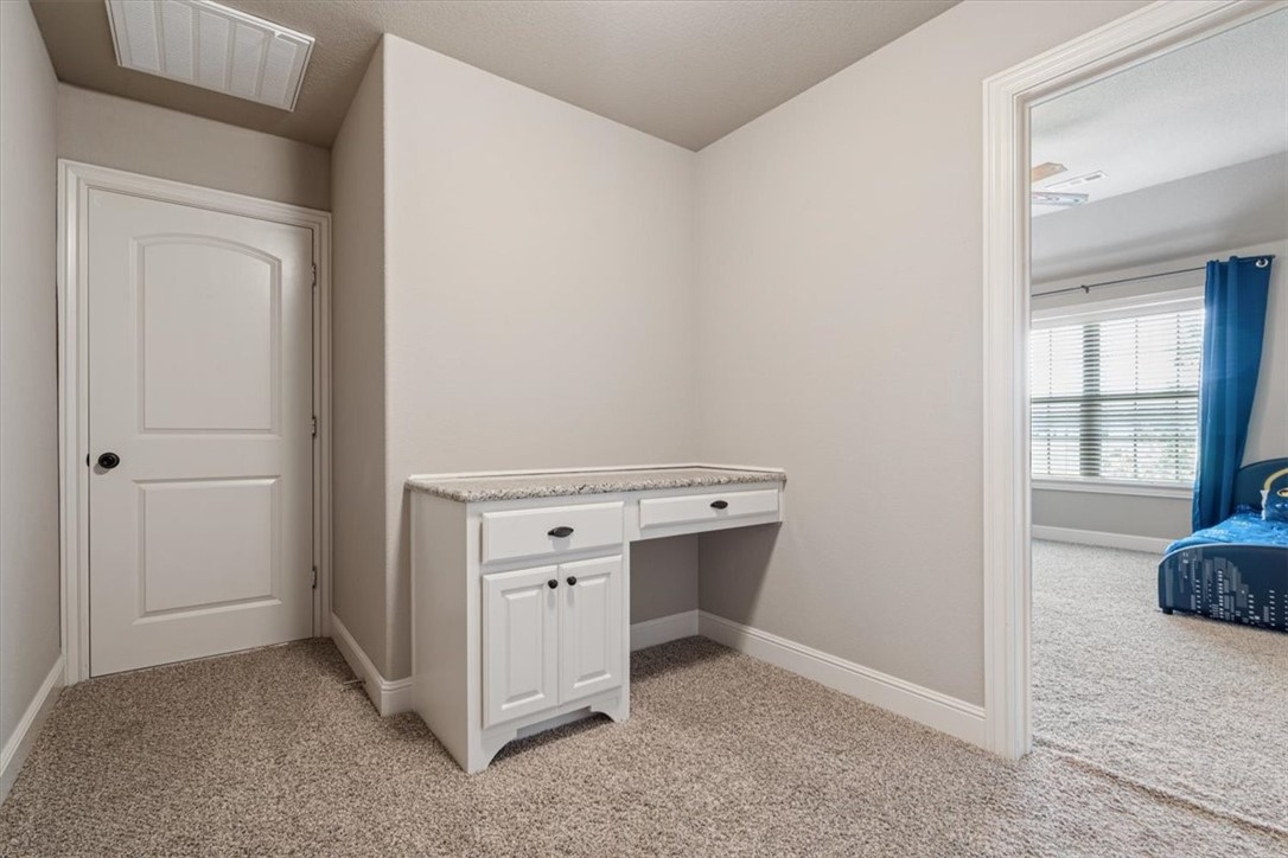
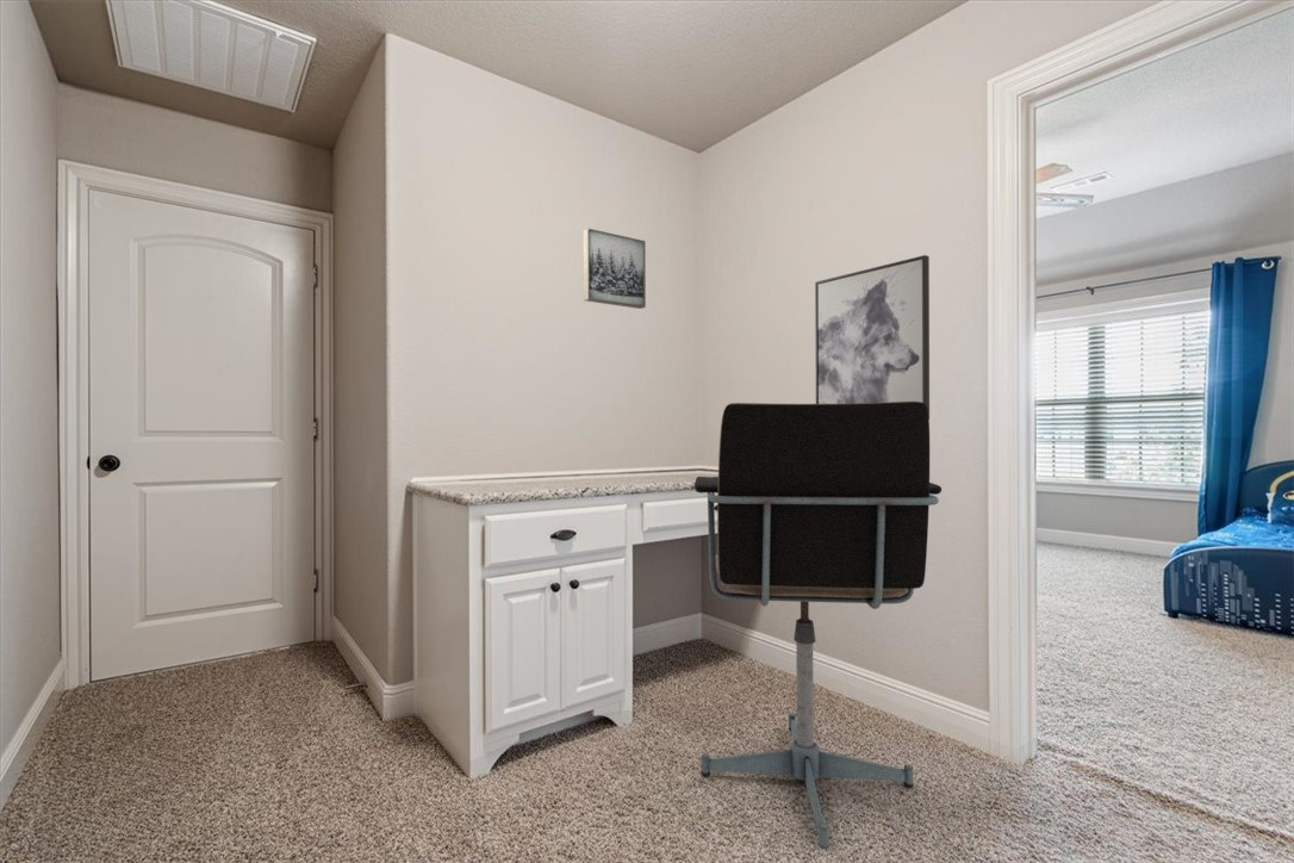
+ office chair [693,402,942,849]
+ wall art [583,228,647,310]
+ wall art [814,254,931,417]
